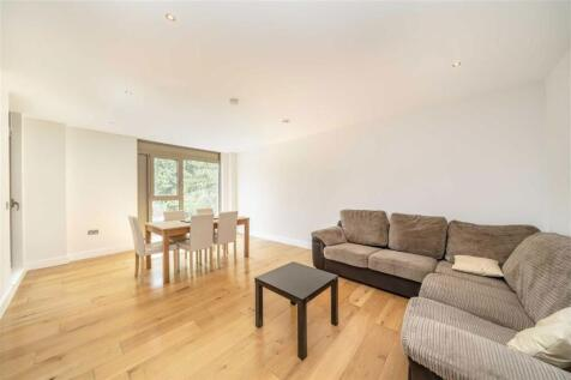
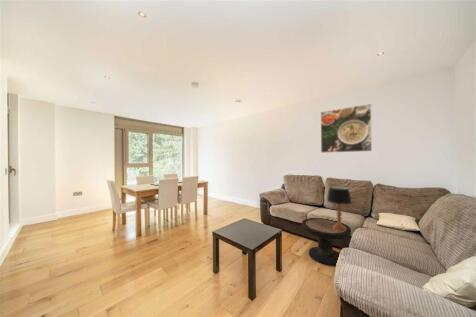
+ side table [301,217,352,267]
+ table lamp [326,185,353,232]
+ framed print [320,103,373,154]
